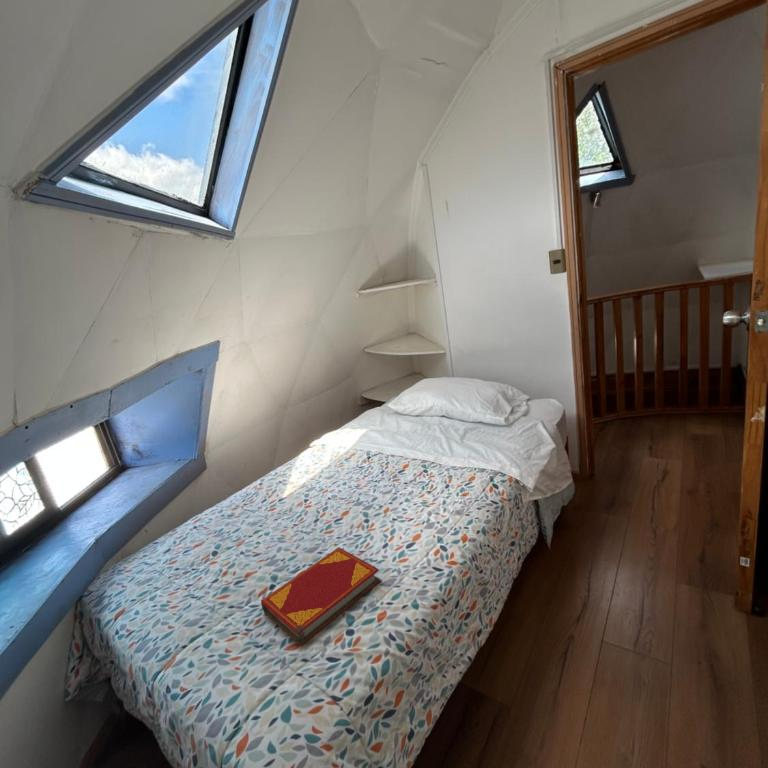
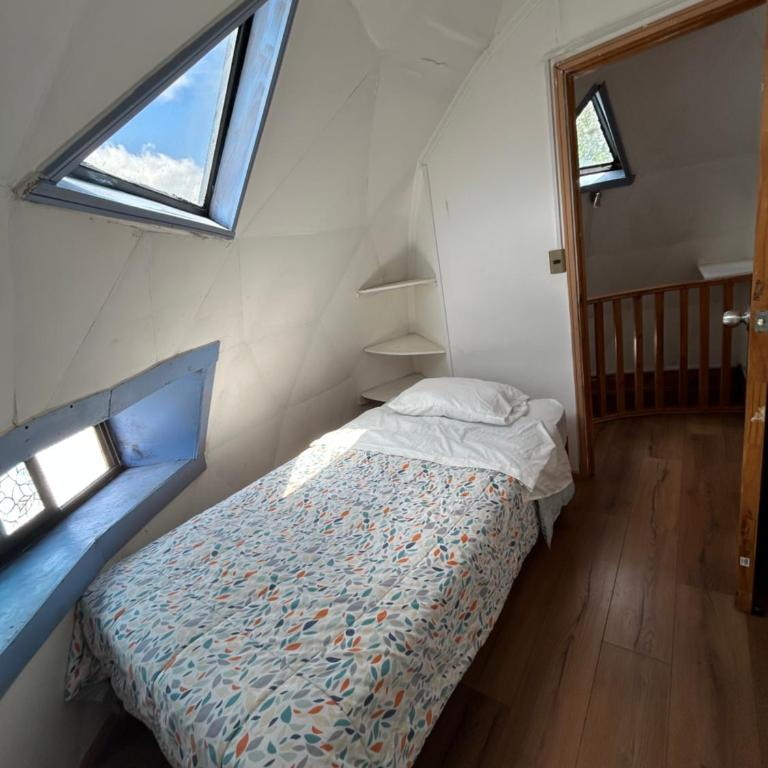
- hardback book [260,547,382,647]
